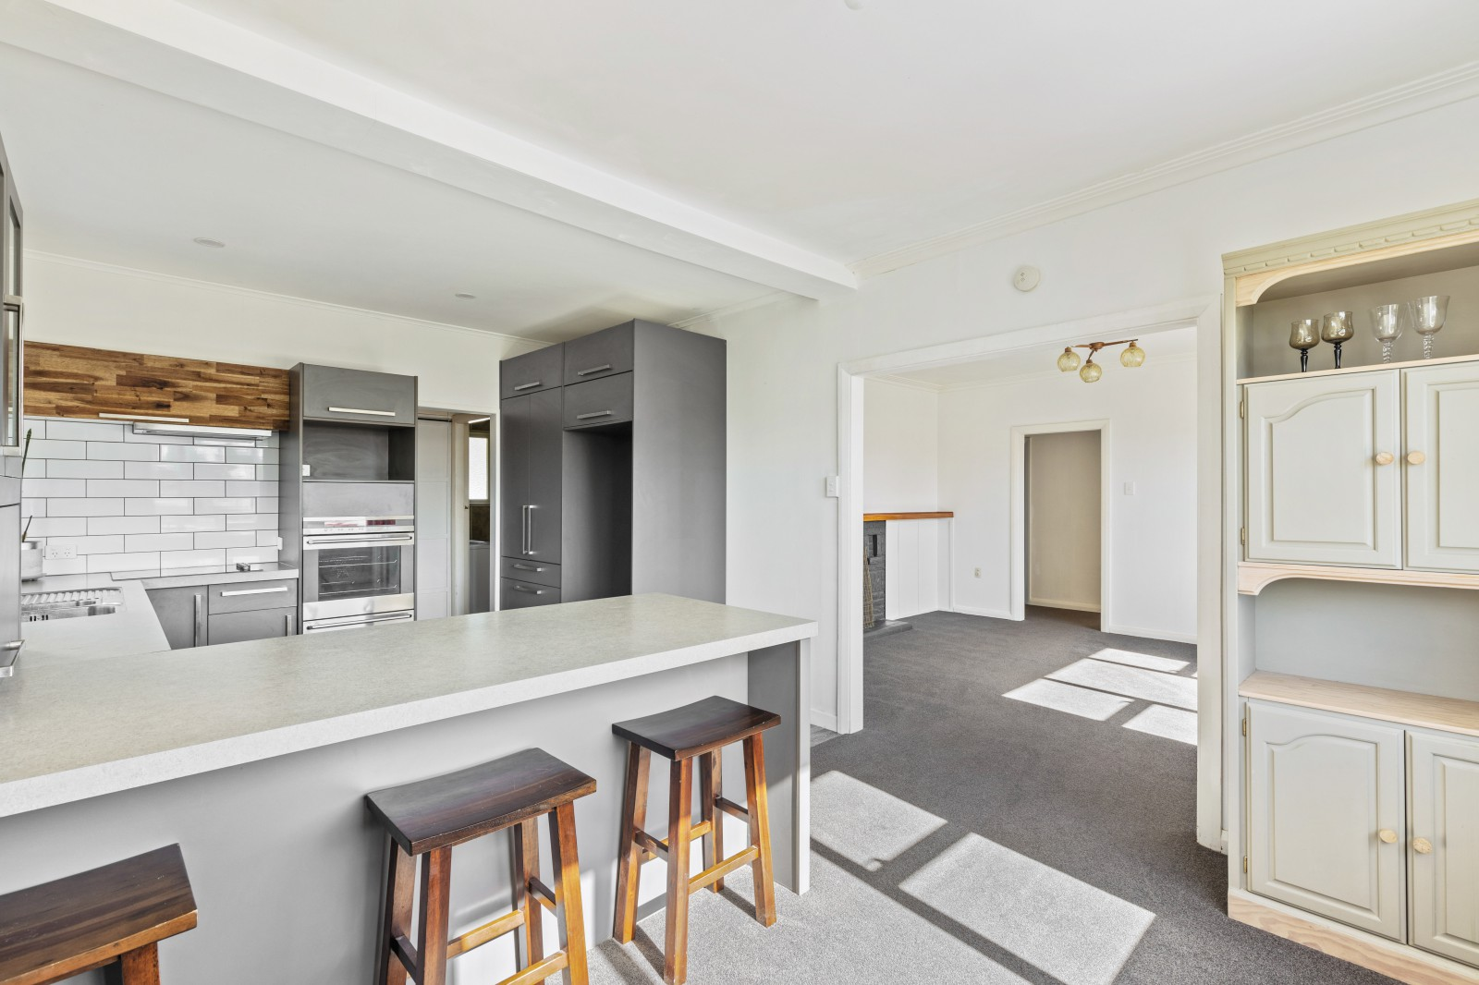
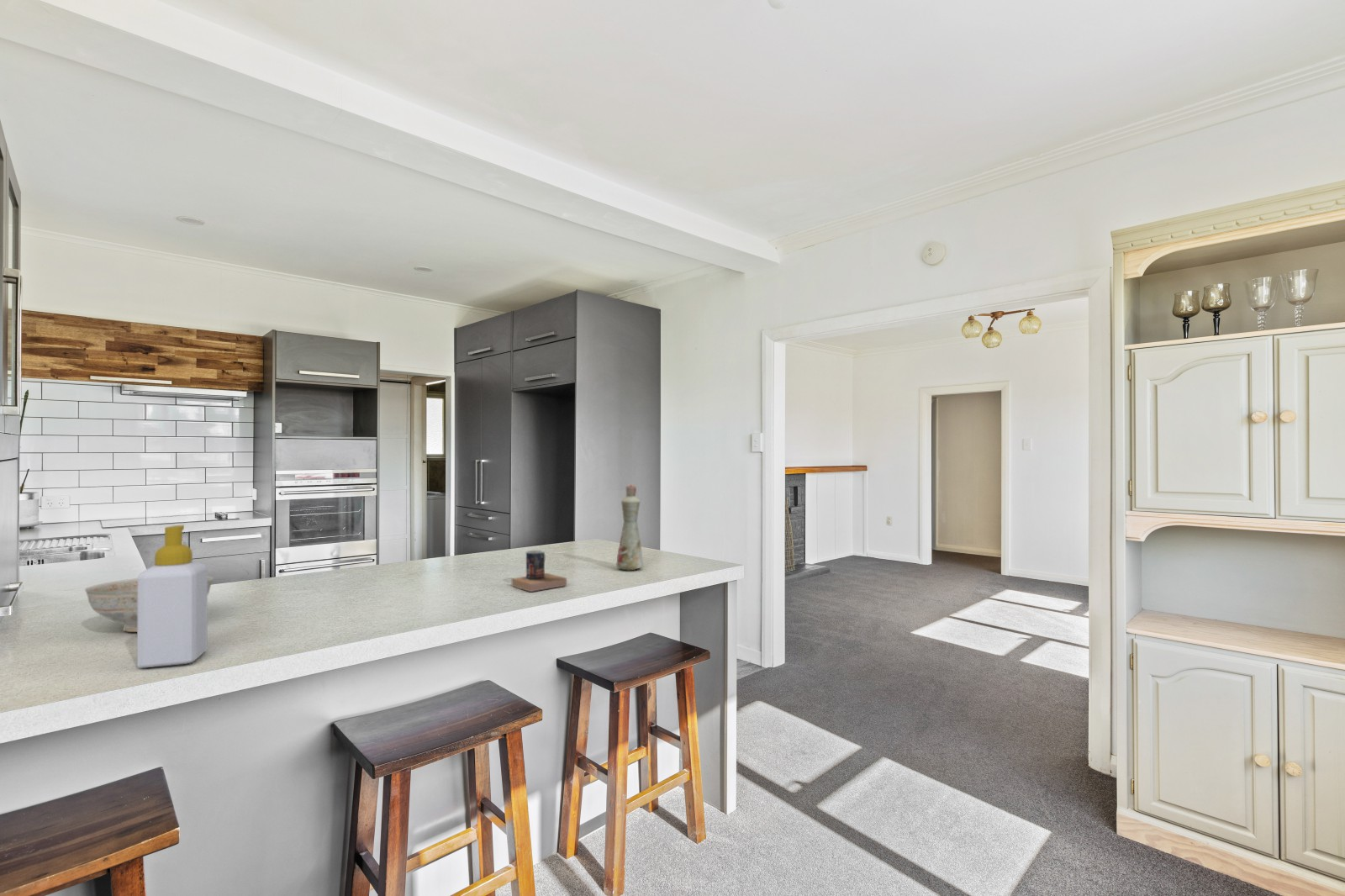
+ soap bottle [136,524,208,668]
+ decorative bowl [84,575,215,633]
+ bottle [615,484,644,571]
+ mug [511,549,567,593]
